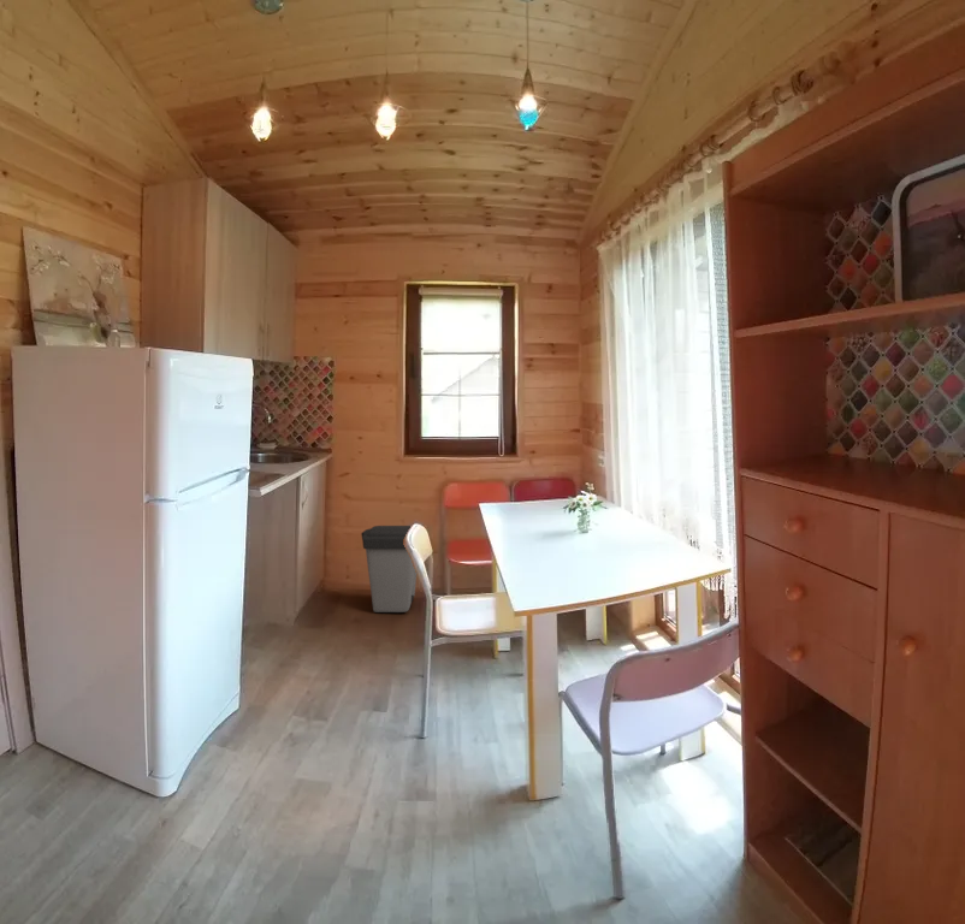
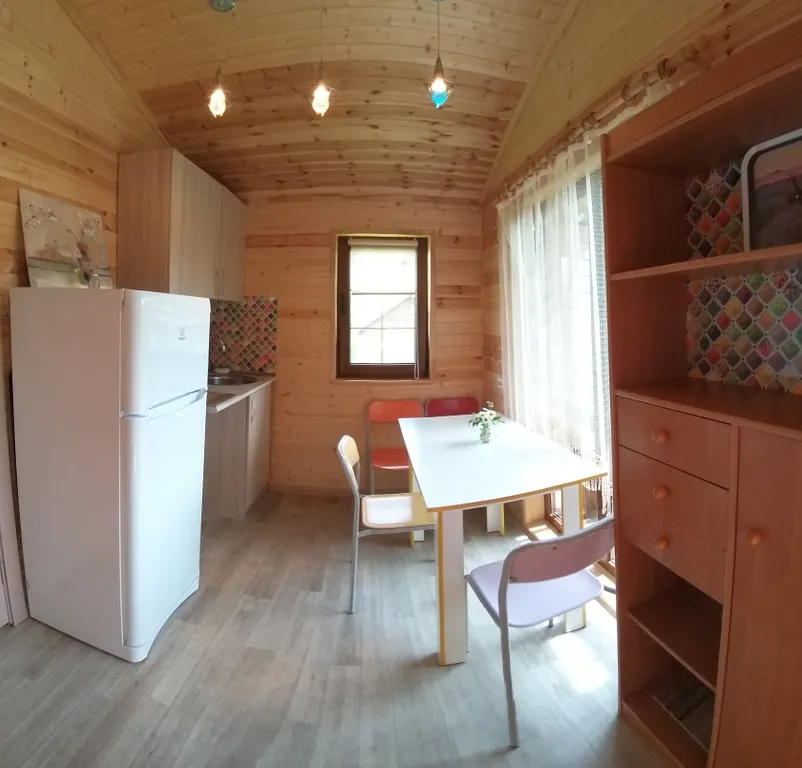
- trash can [360,525,418,614]
